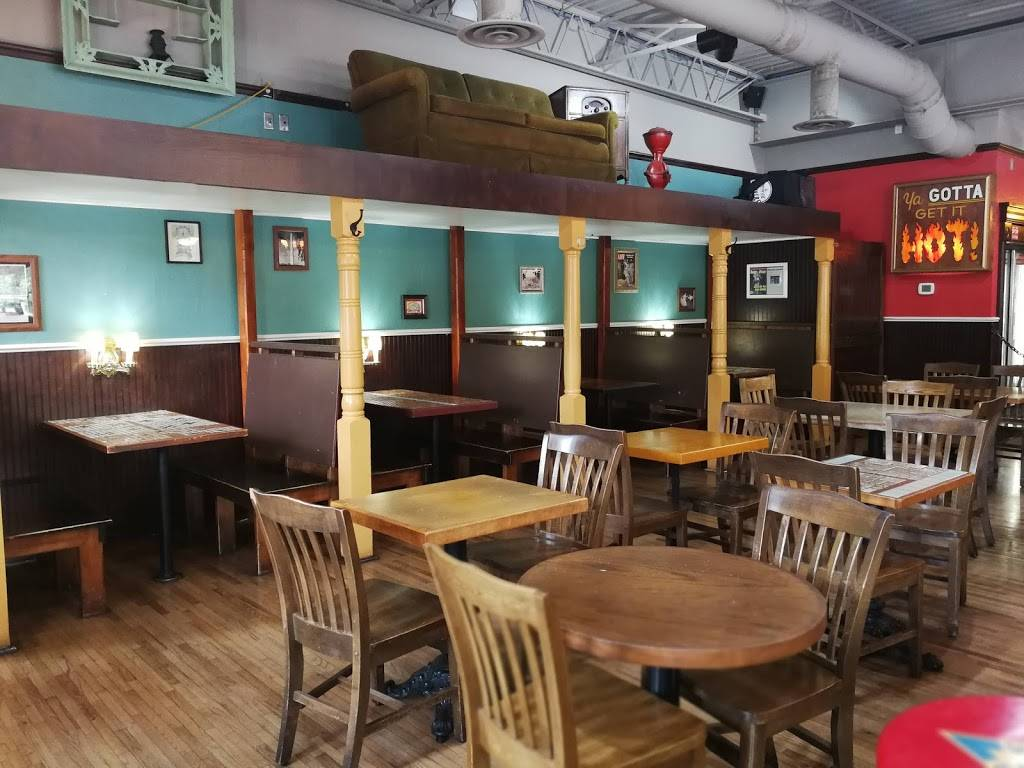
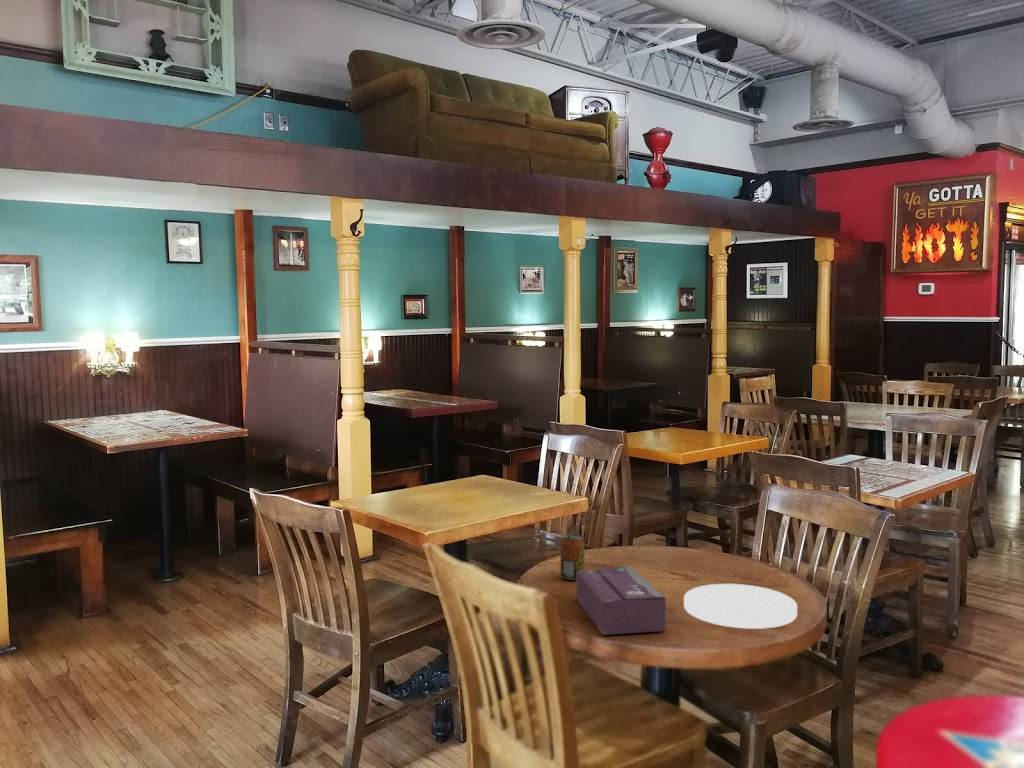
+ beverage can [559,533,586,581]
+ tissue box [576,565,667,636]
+ plate [683,583,798,630]
